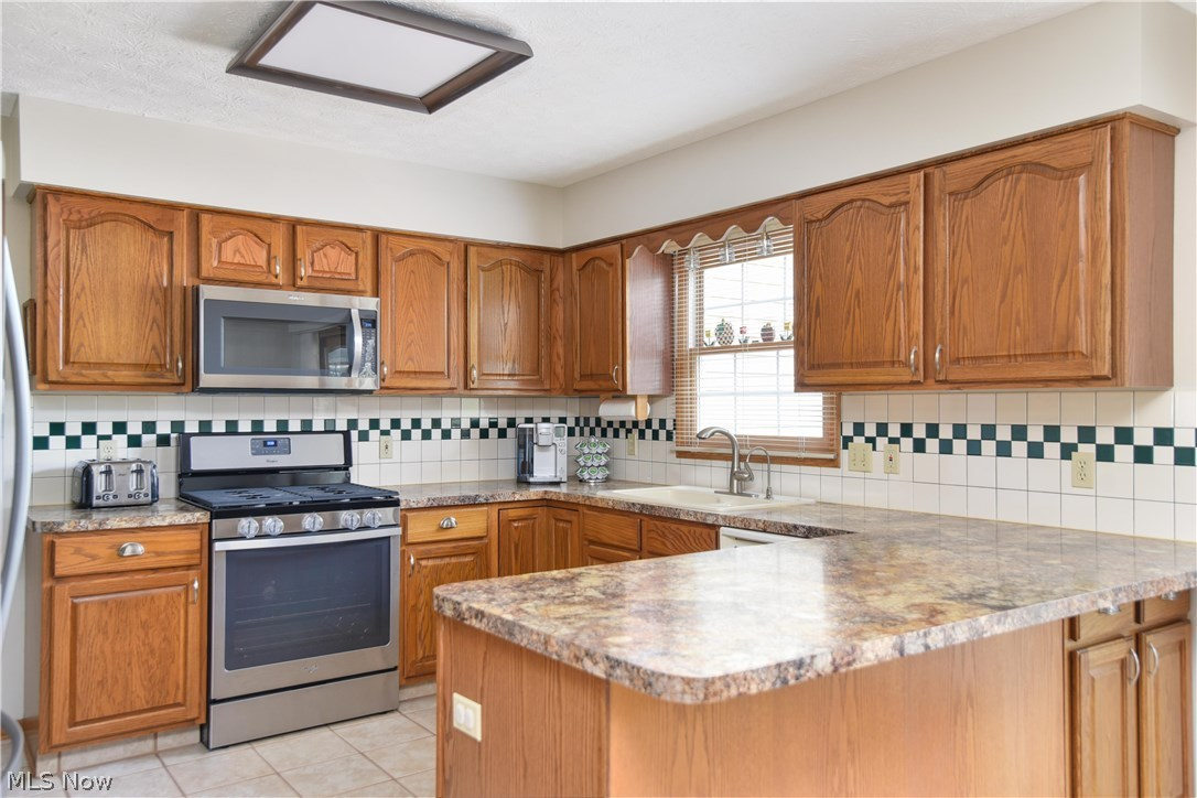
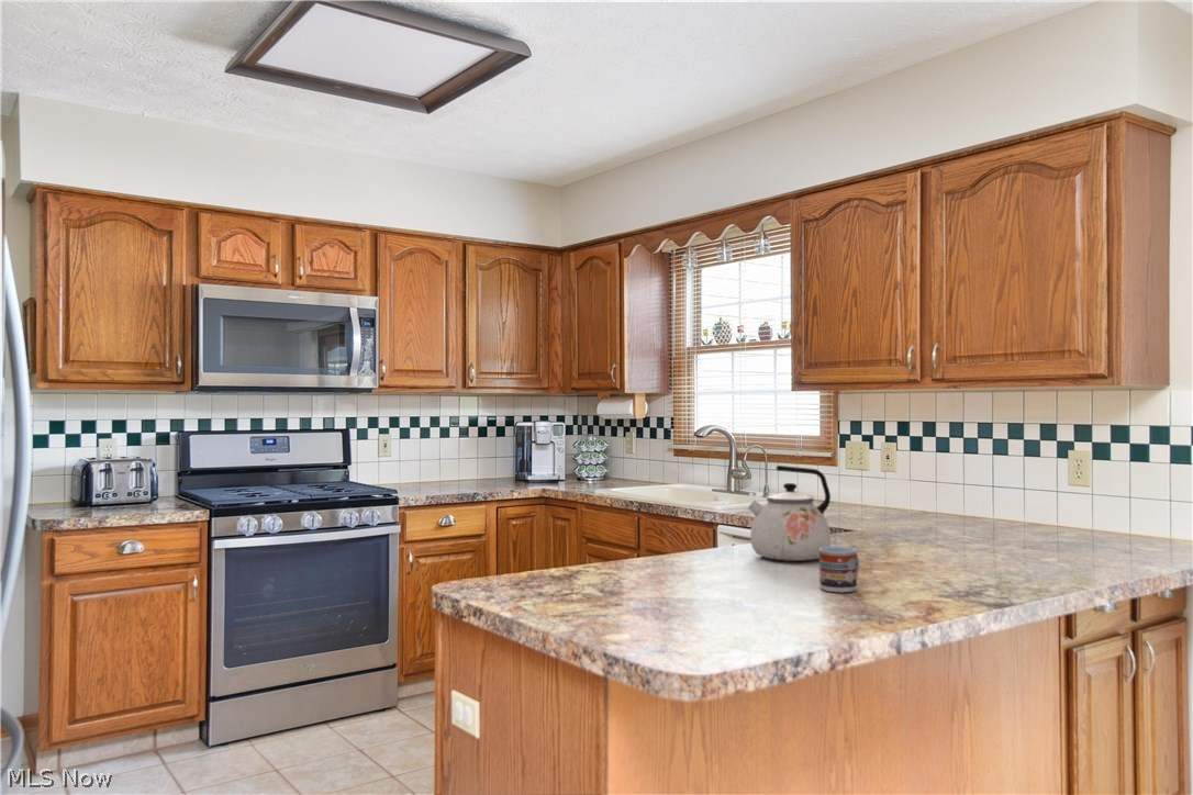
+ kettle [747,464,832,562]
+ cup [818,546,860,594]
